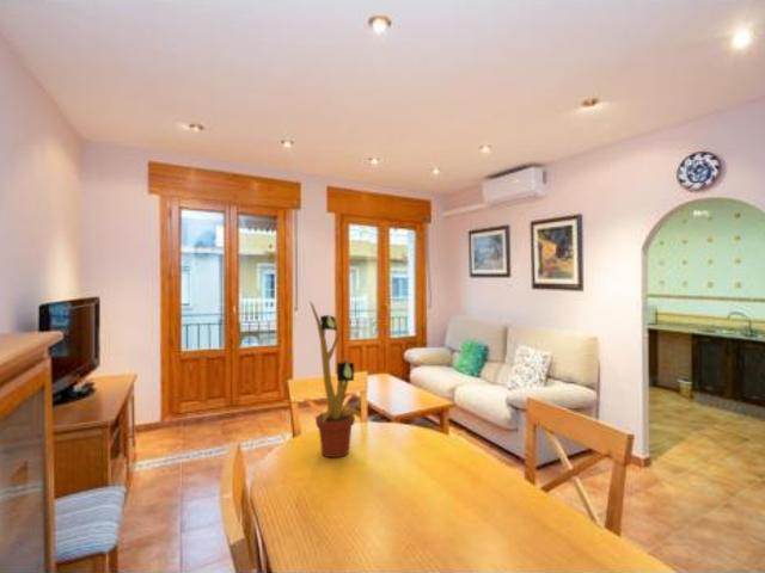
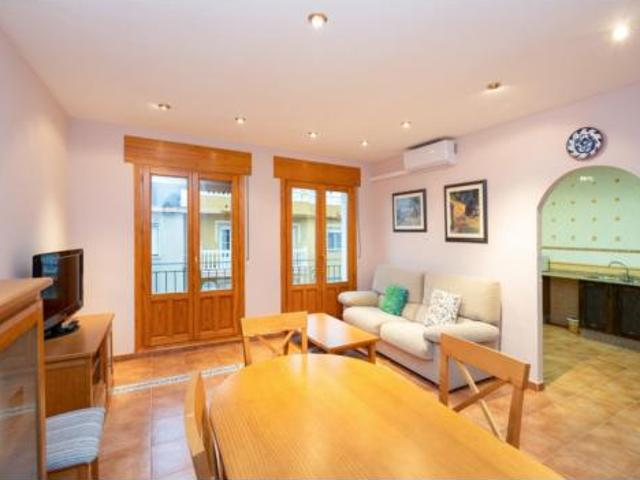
- potted plant [308,300,362,458]
